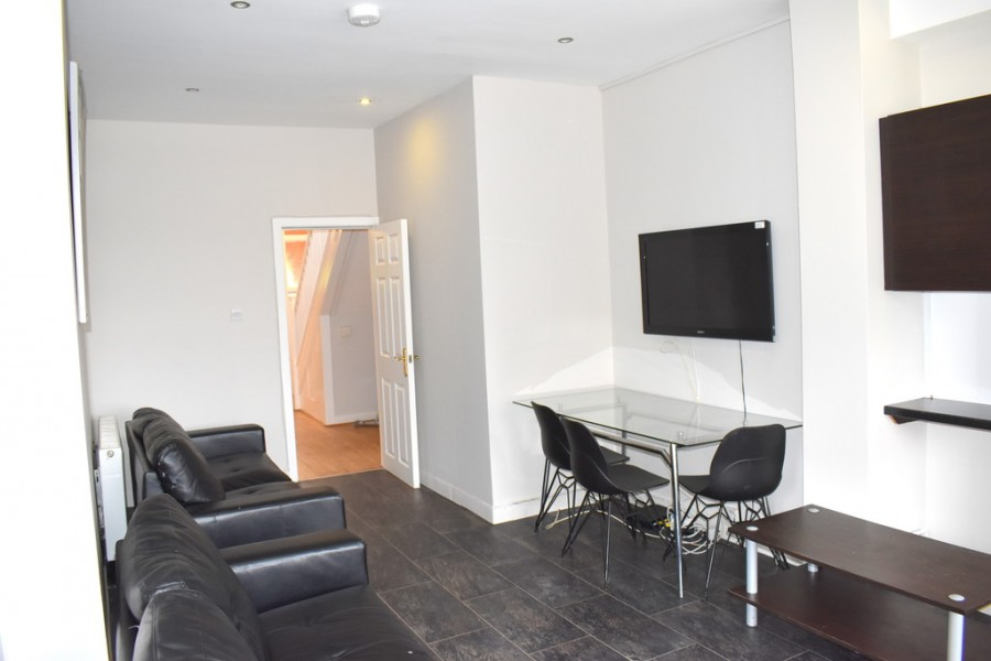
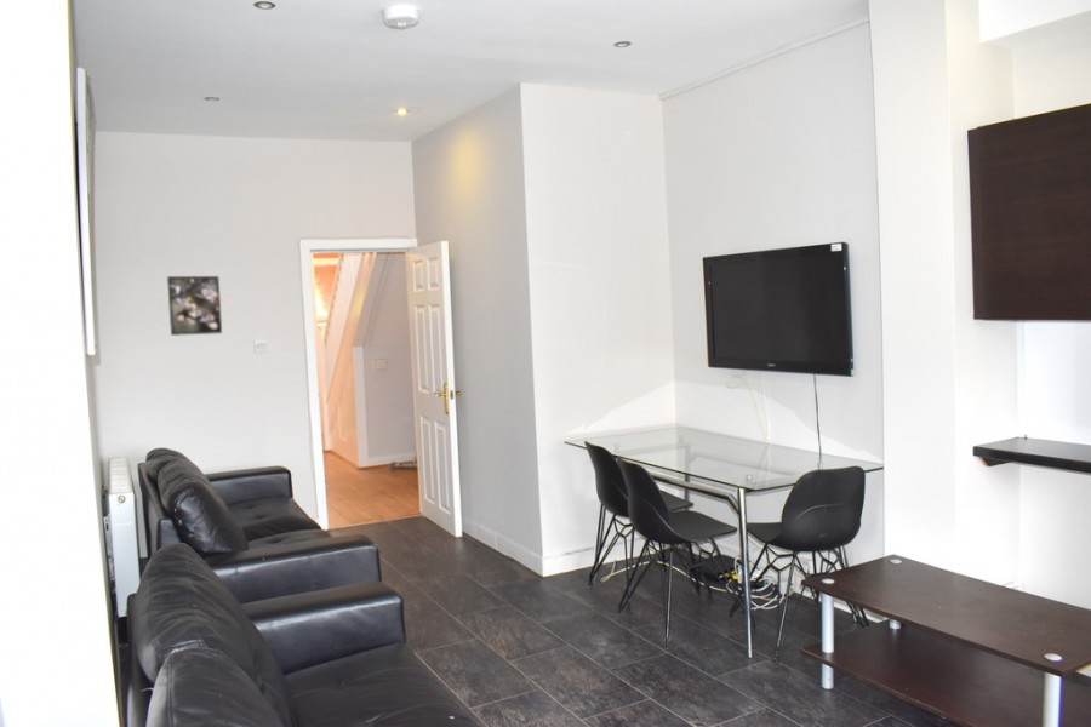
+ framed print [166,275,223,337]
